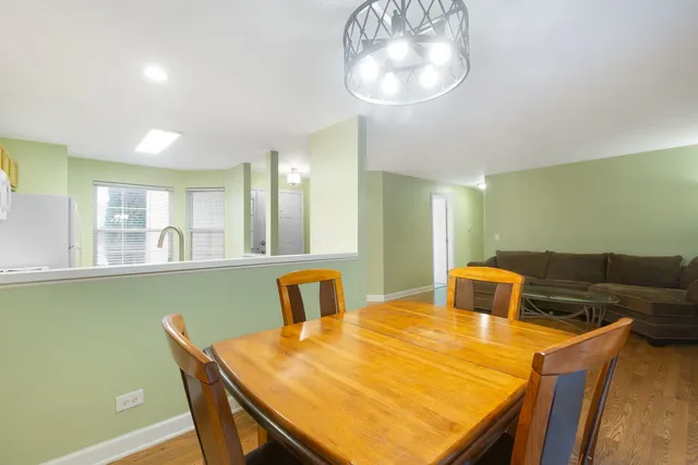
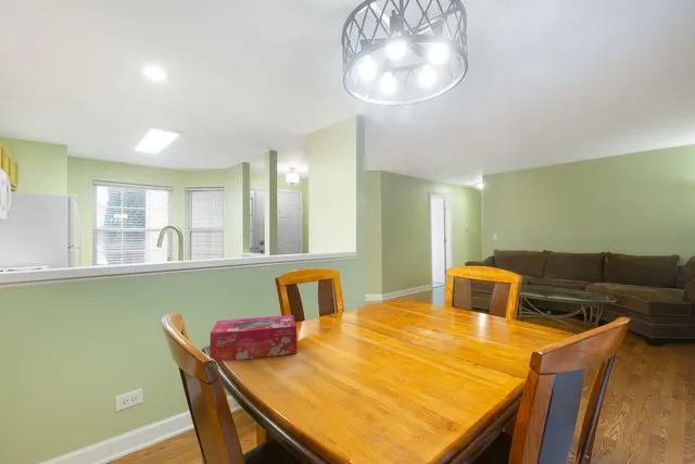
+ tissue box [210,314,298,363]
